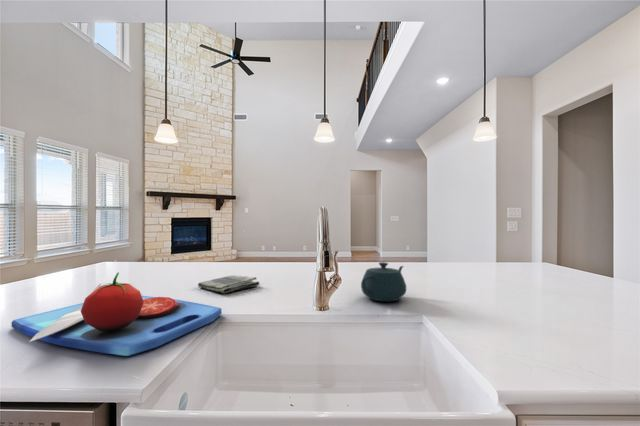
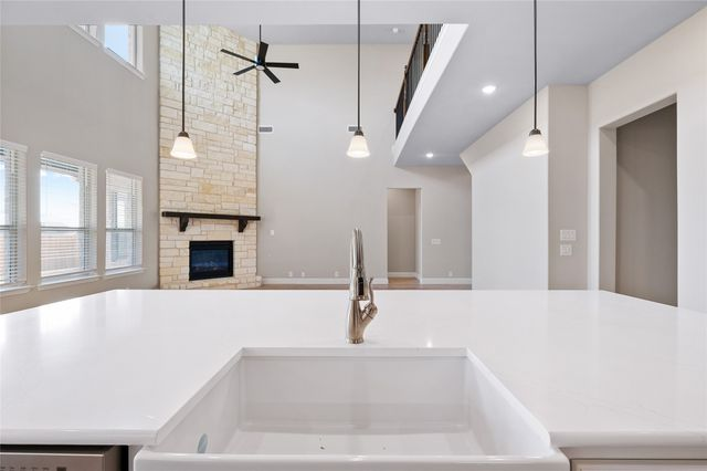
- chopping board [11,271,222,357]
- teapot [360,261,407,302]
- dish towel [197,274,261,294]
